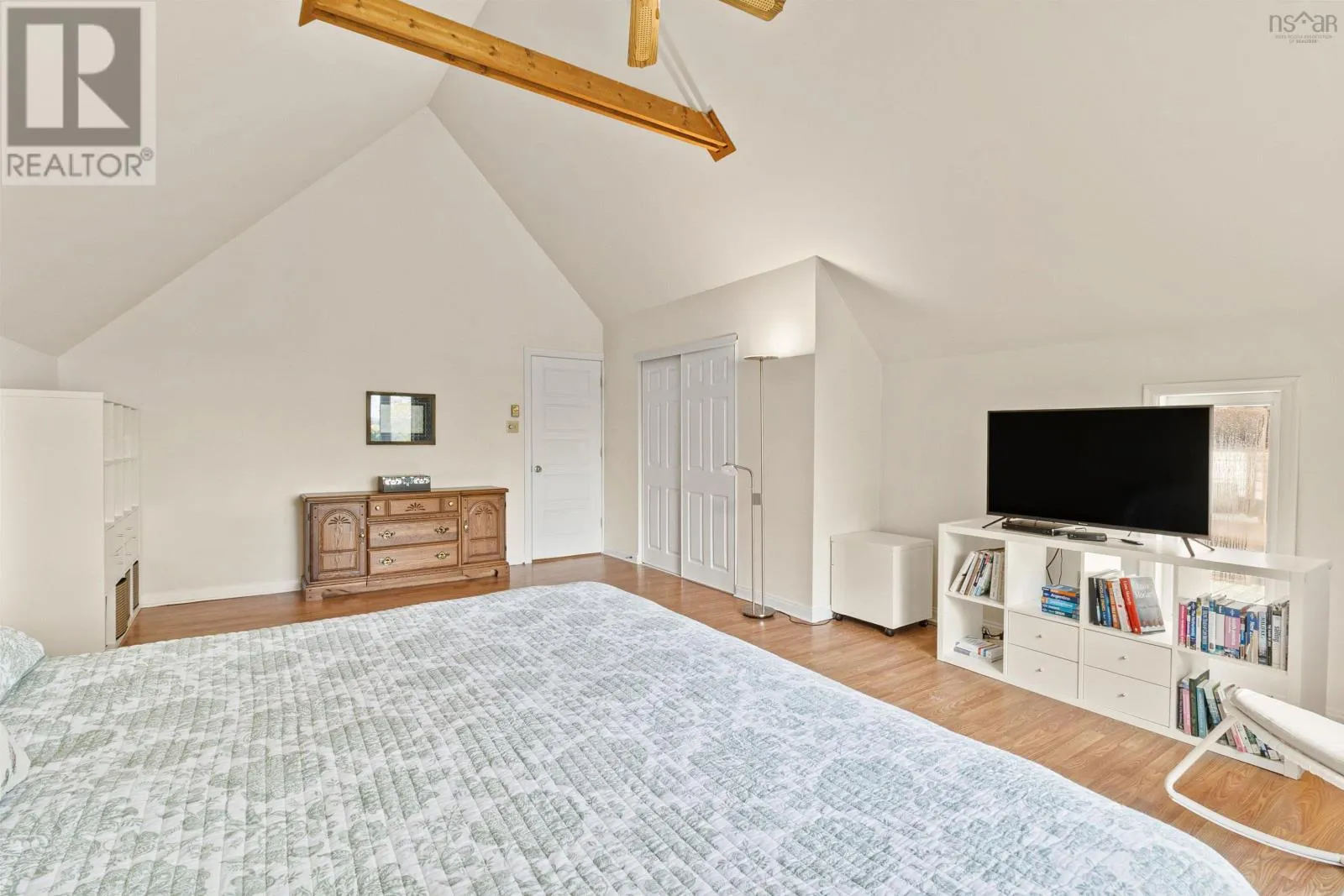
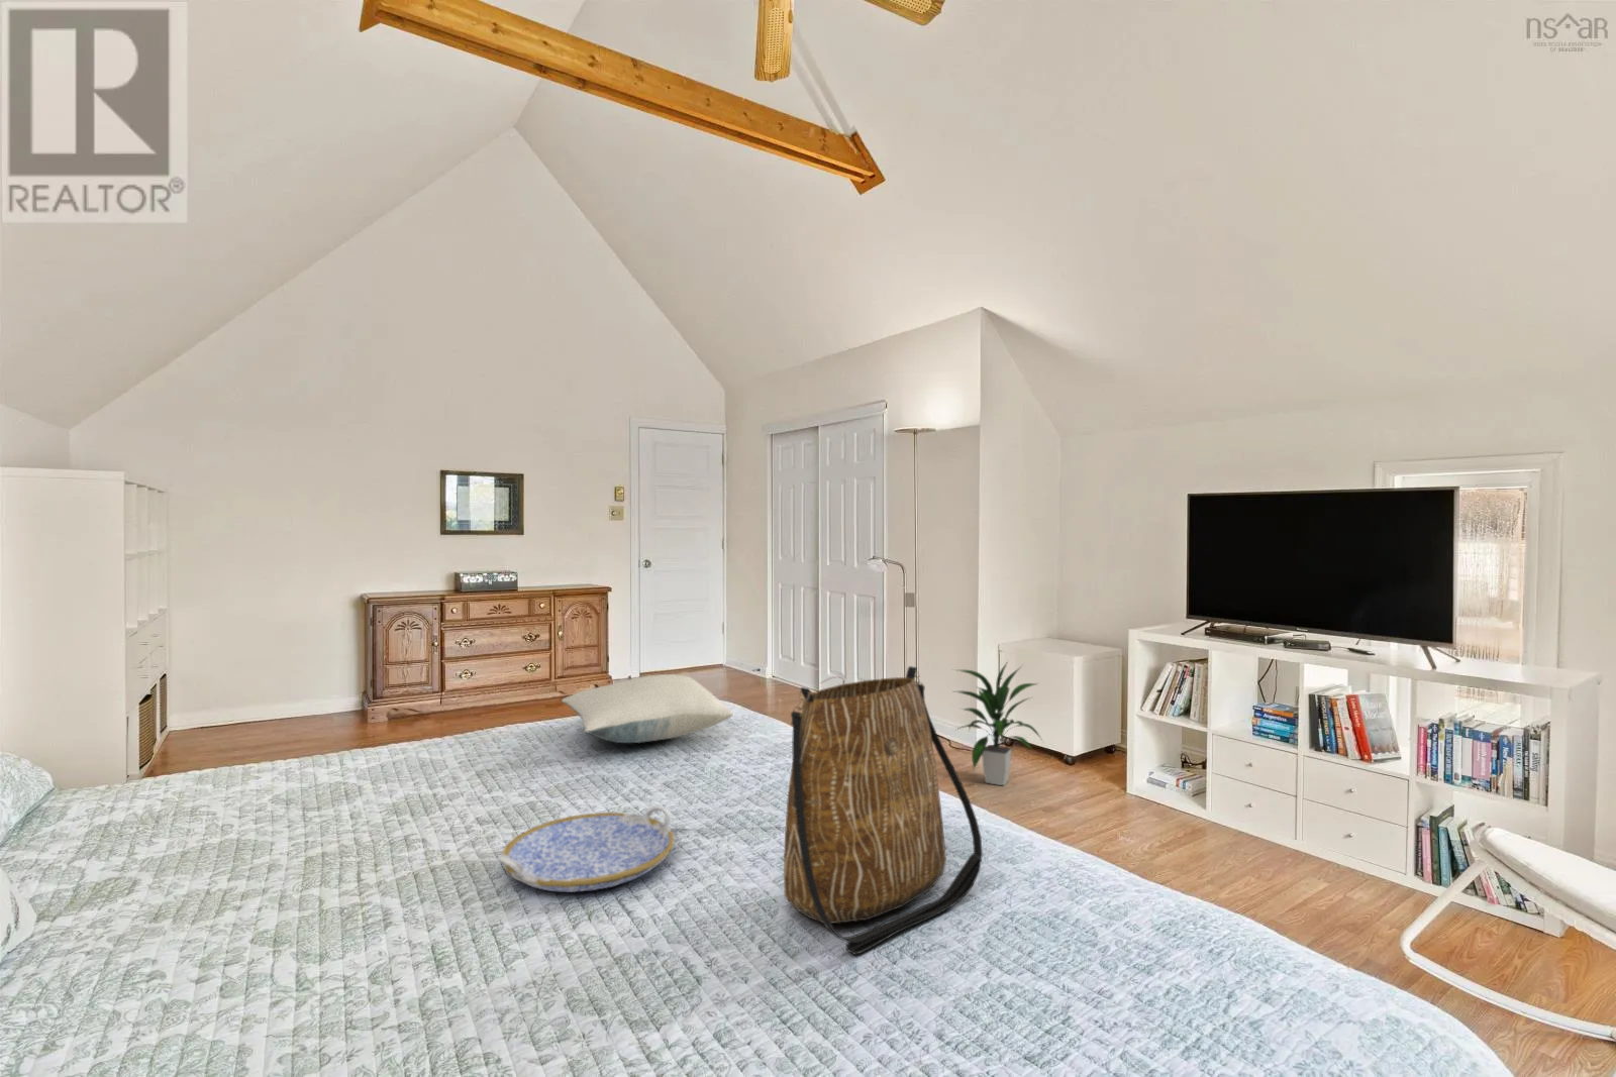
+ pillow [560,673,735,744]
+ tote bag [783,665,984,956]
+ indoor plant [950,660,1045,786]
+ serving tray [499,805,675,893]
